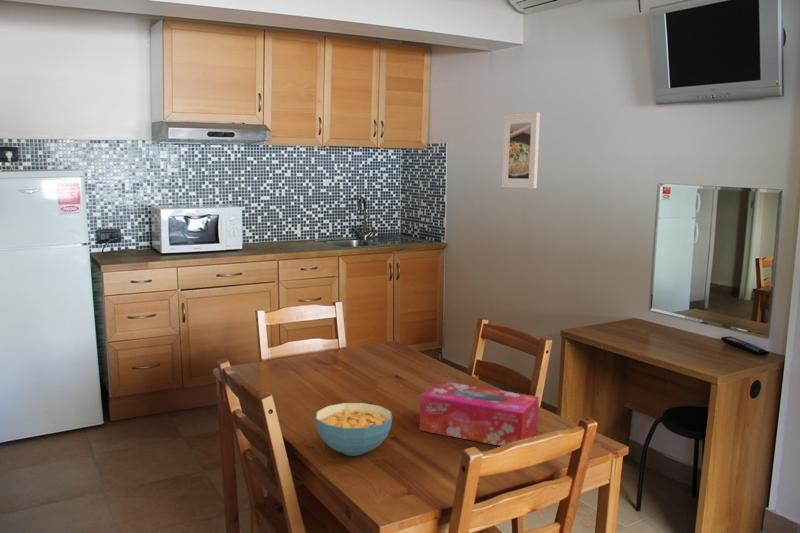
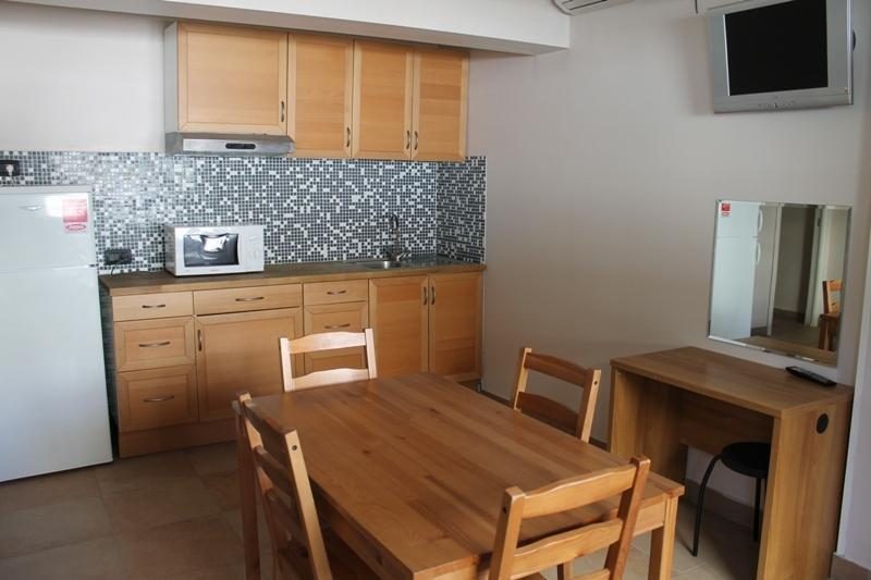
- cereal bowl [314,402,393,457]
- tissue box [418,380,540,447]
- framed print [501,111,541,189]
